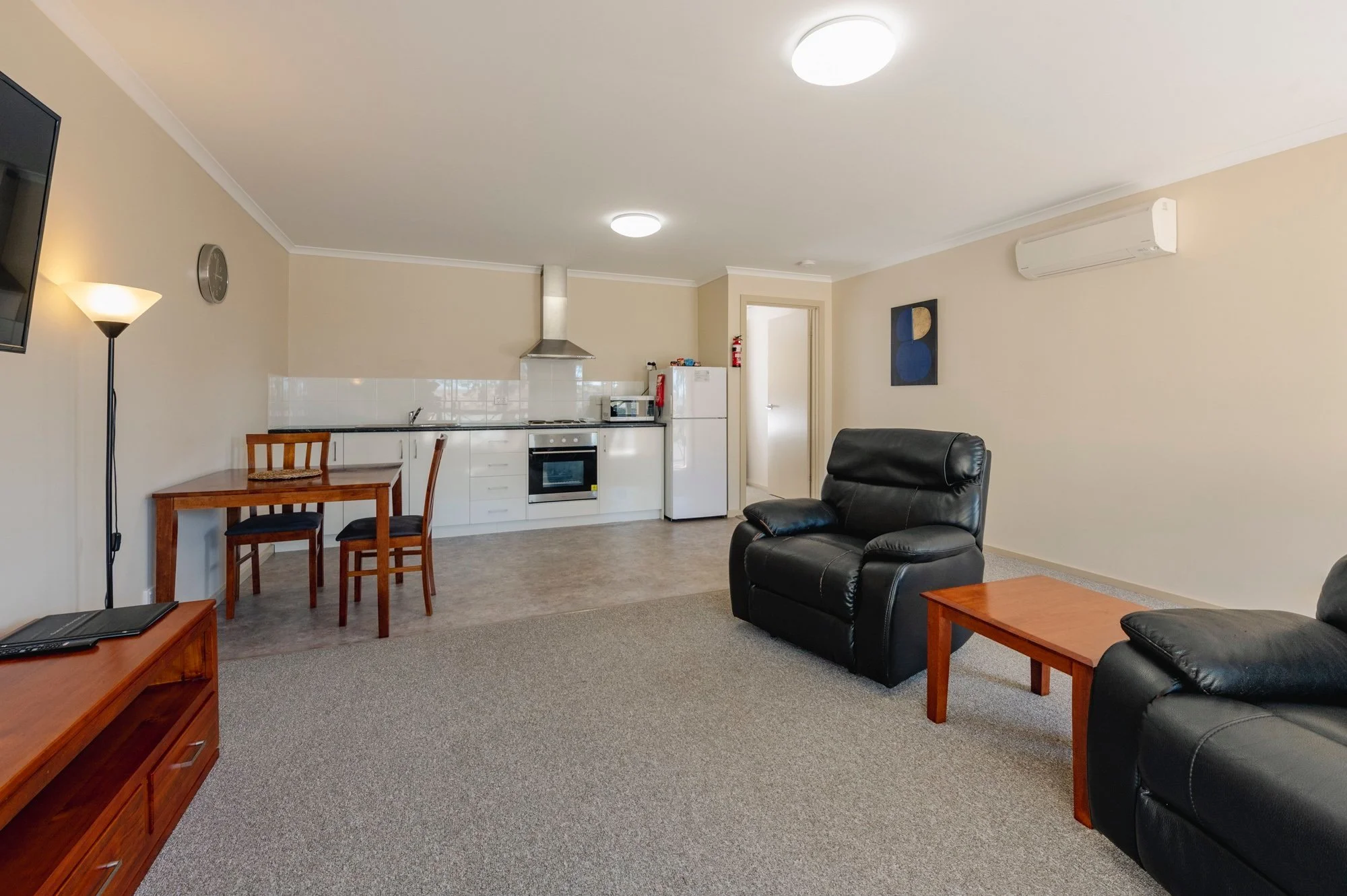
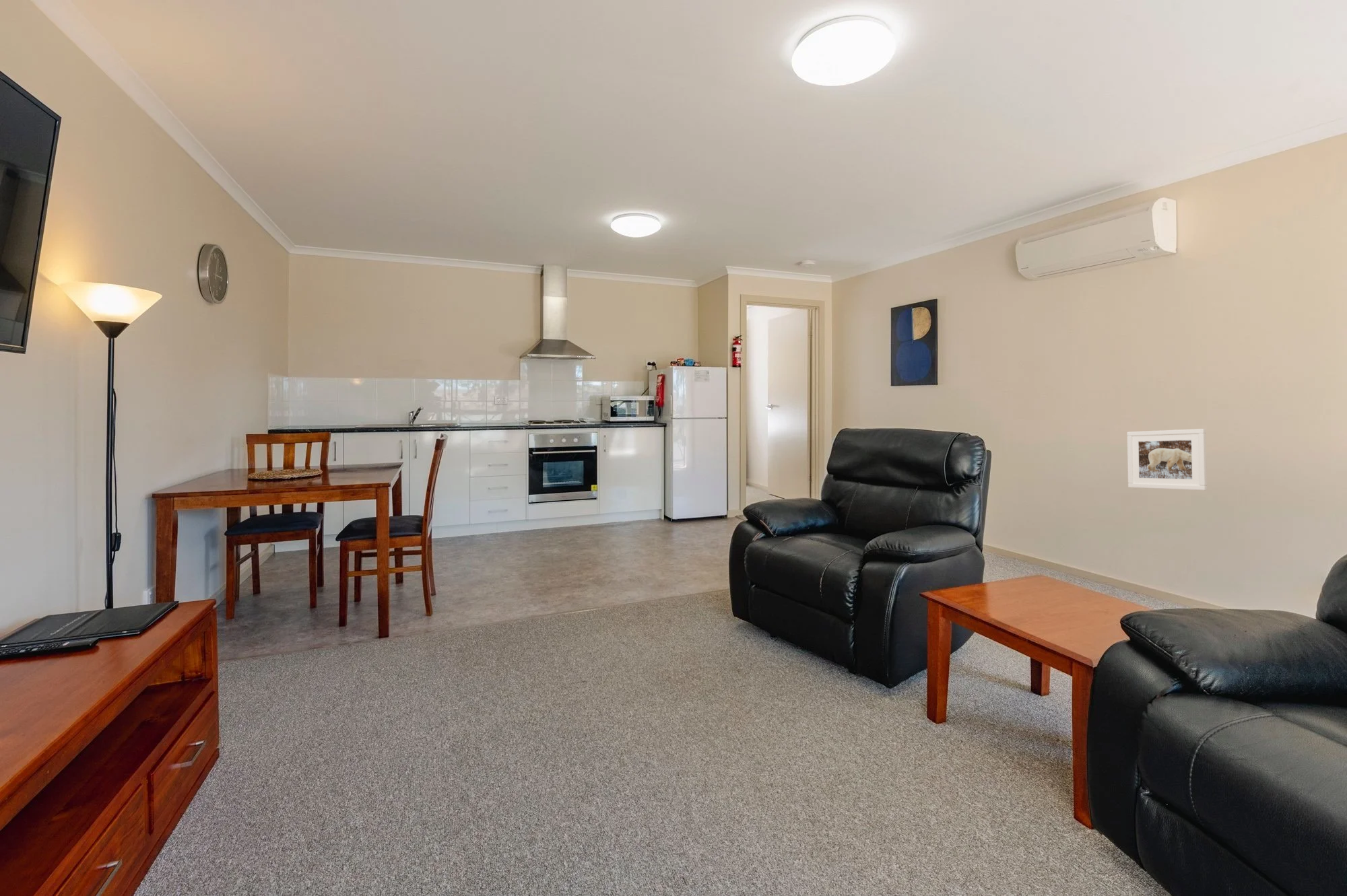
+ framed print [1127,428,1208,491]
